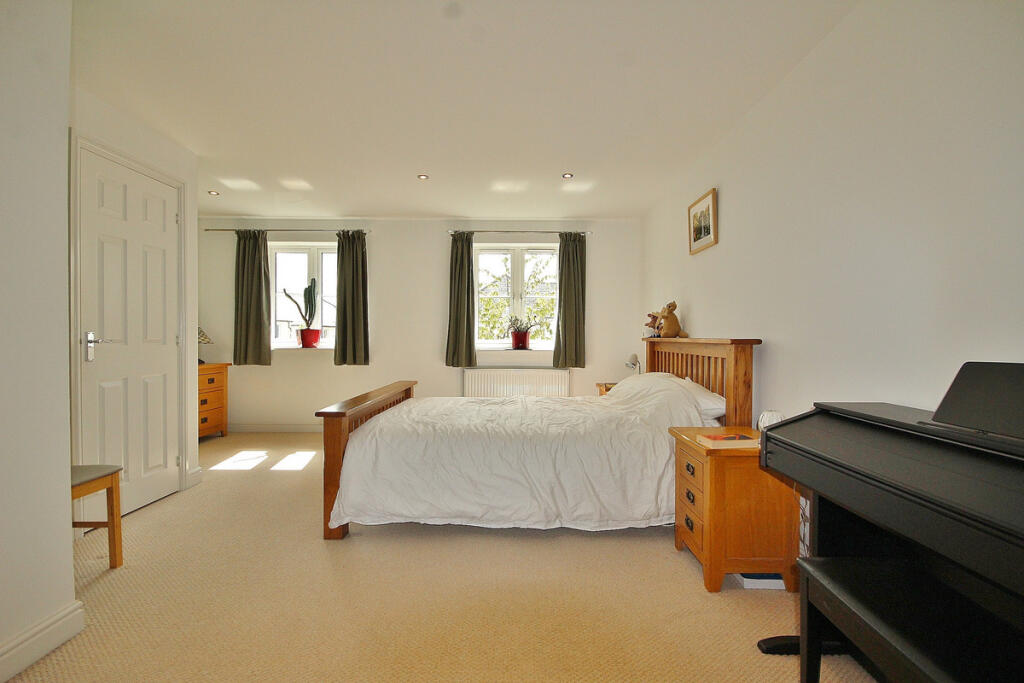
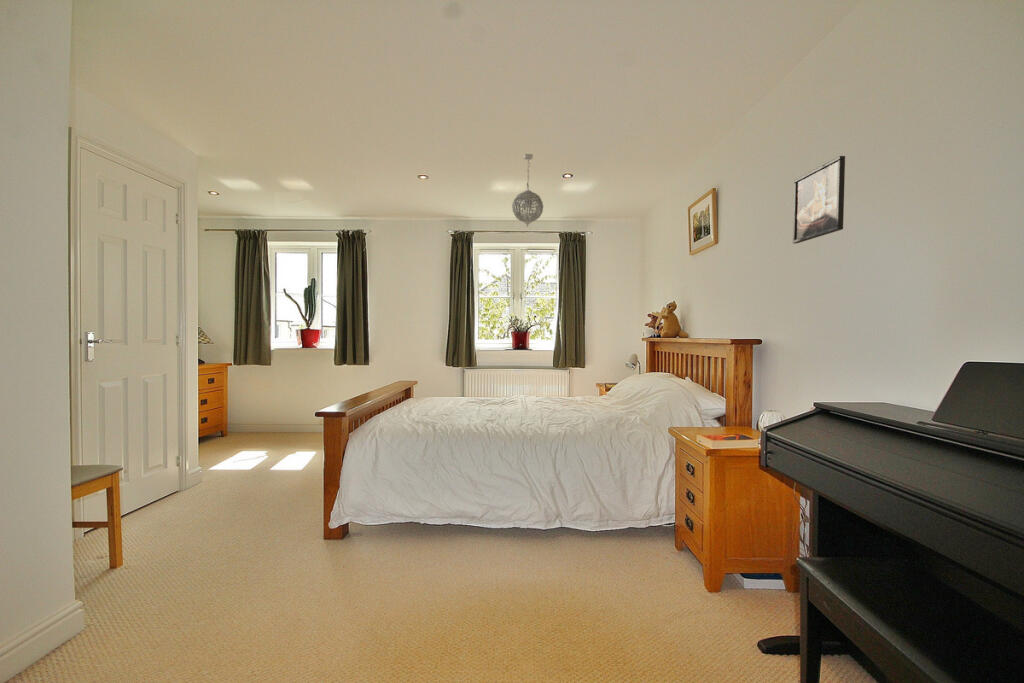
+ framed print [792,155,846,244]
+ pendant light [511,153,544,228]
